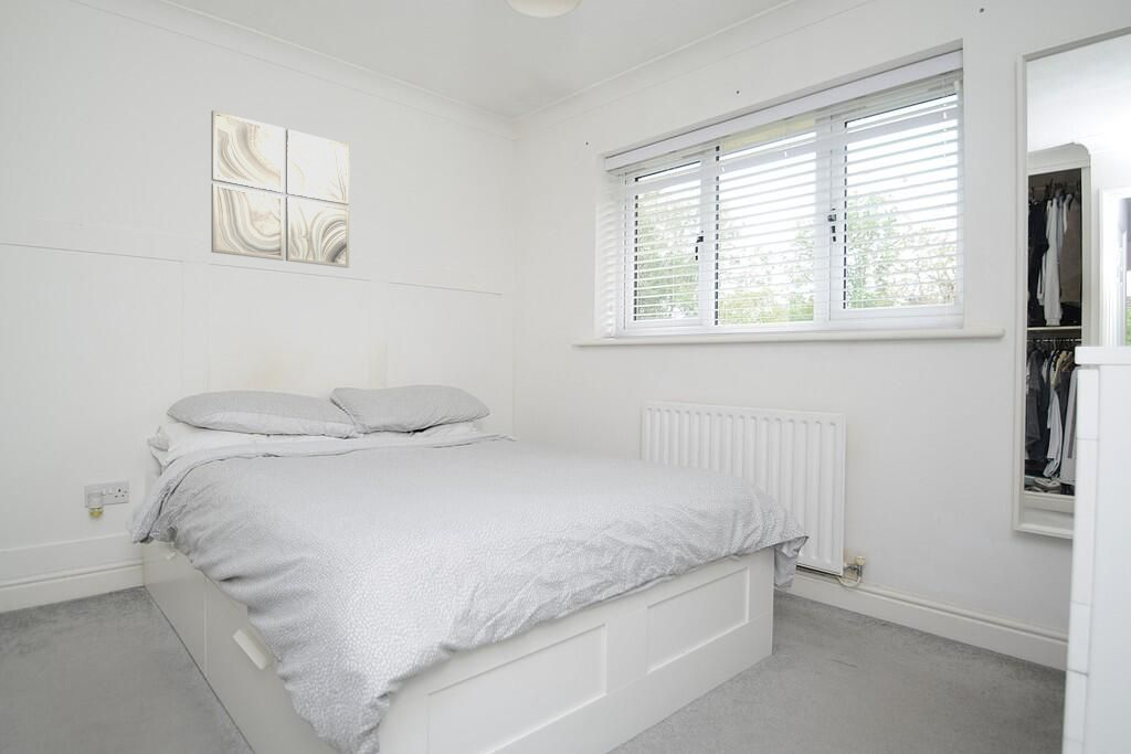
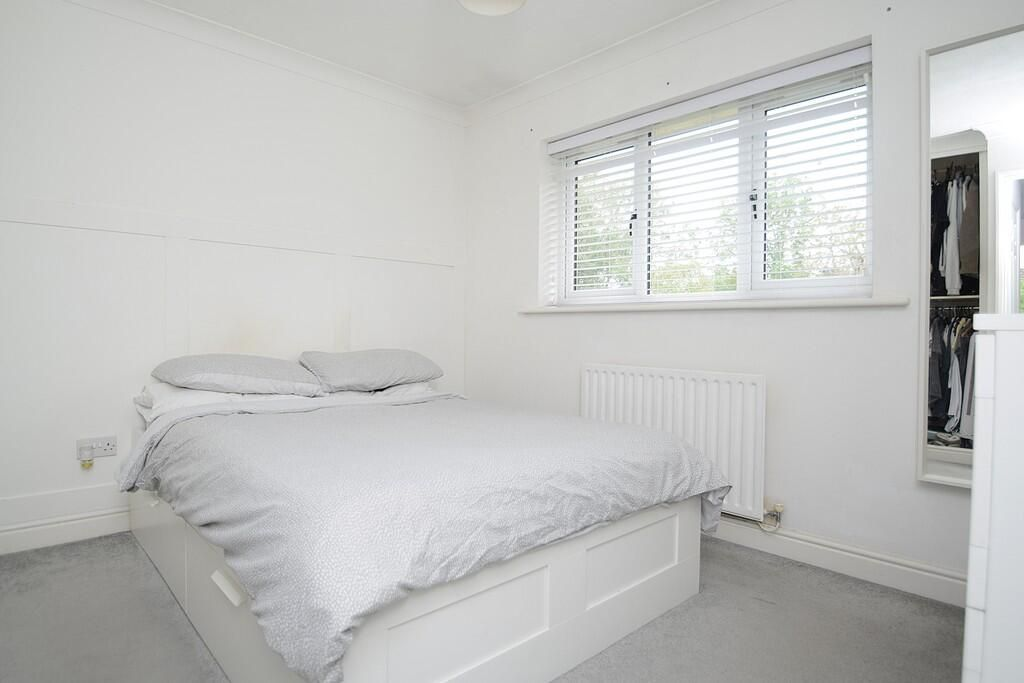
- wall art [210,109,351,269]
